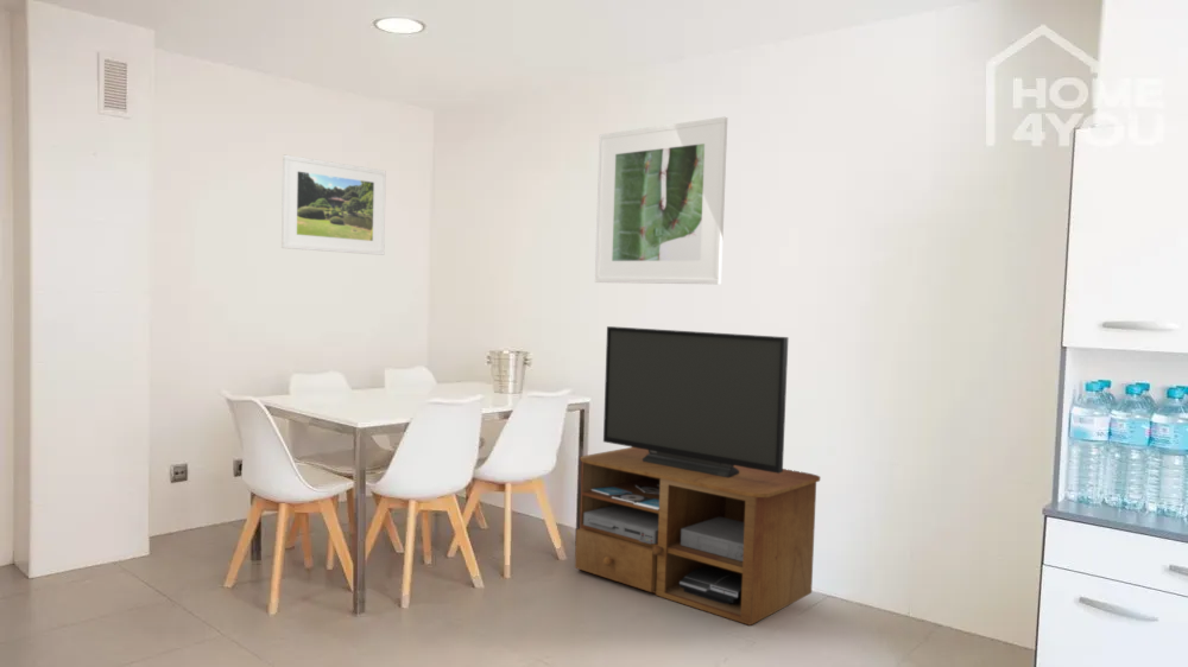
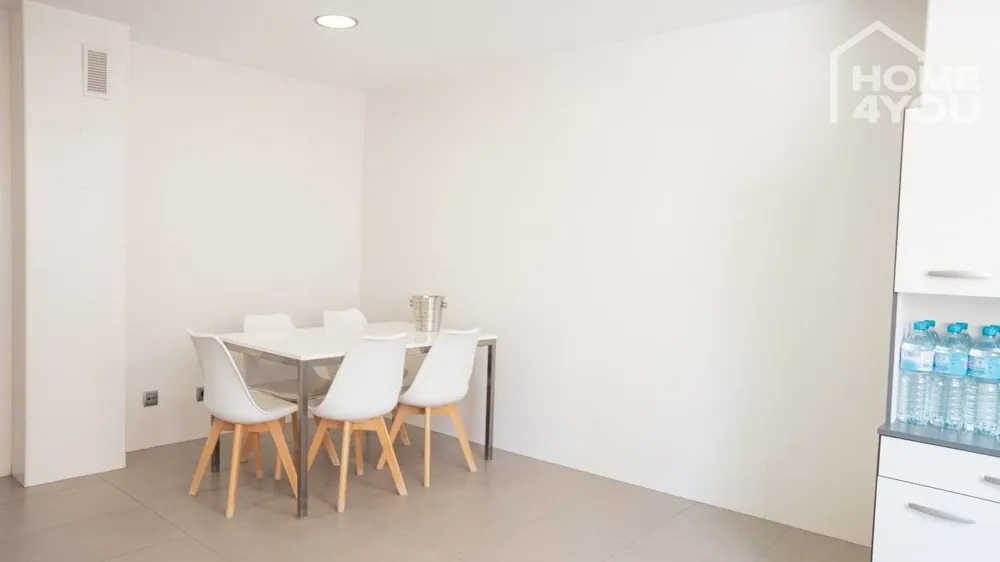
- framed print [594,116,728,286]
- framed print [280,154,387,256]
- tv stand [574,325,821,627]
